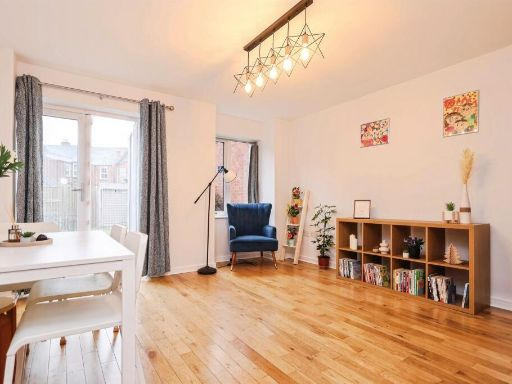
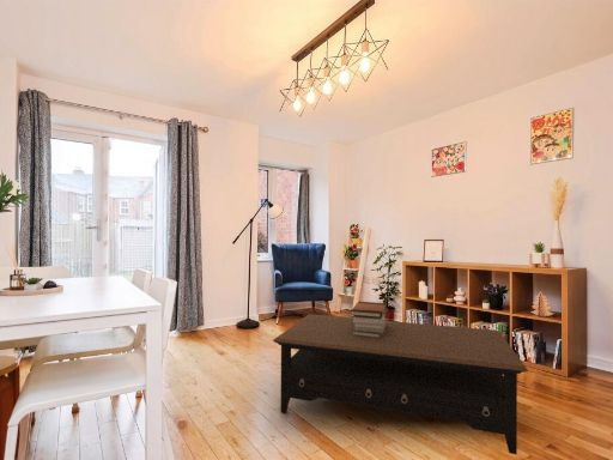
+ book stack [350,301,389,338]
+ coffee table [272,313,529,455]
